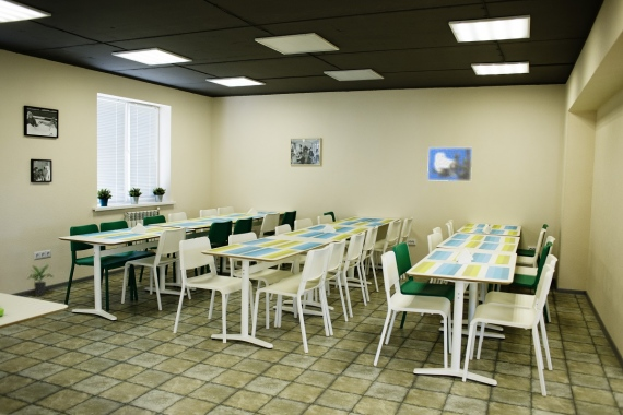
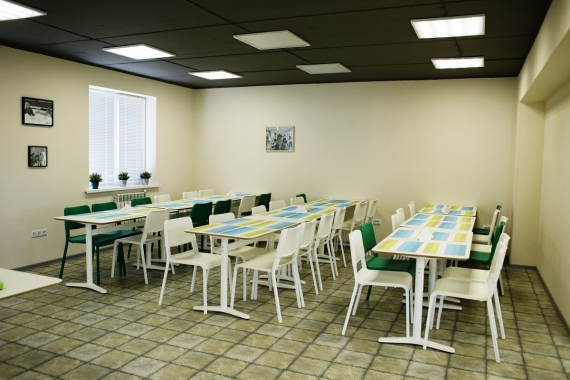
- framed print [426,146,473,182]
- potted plant [26,263,55,297]
